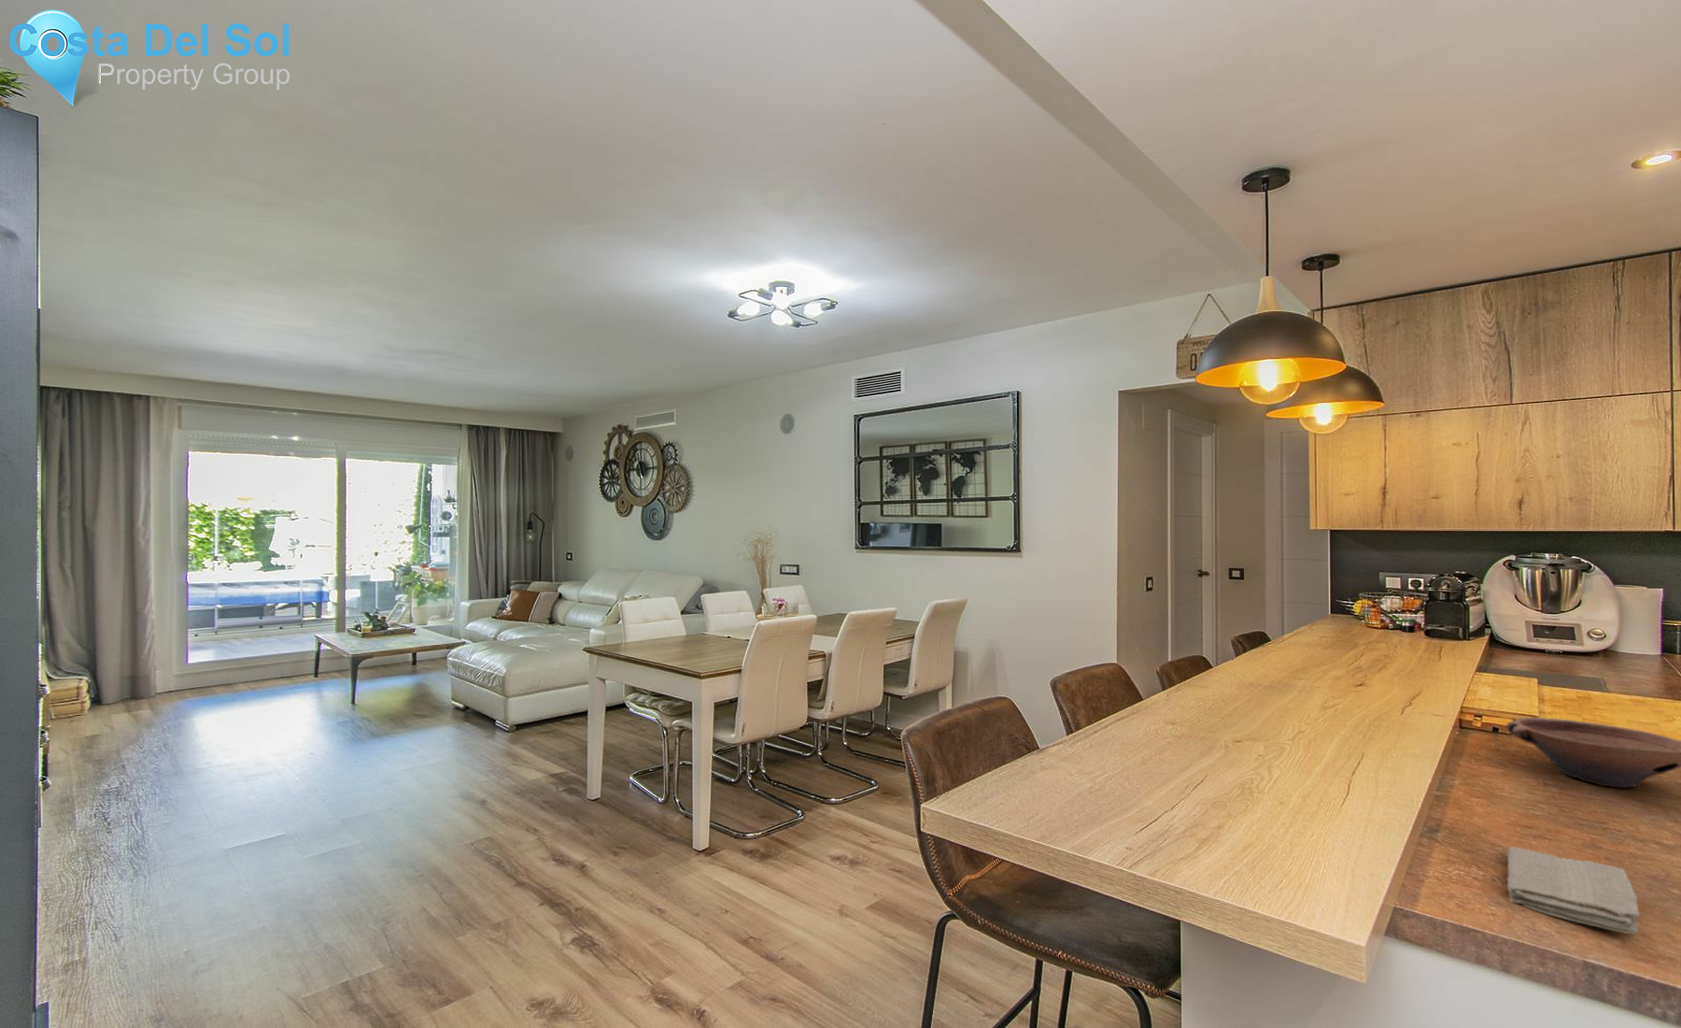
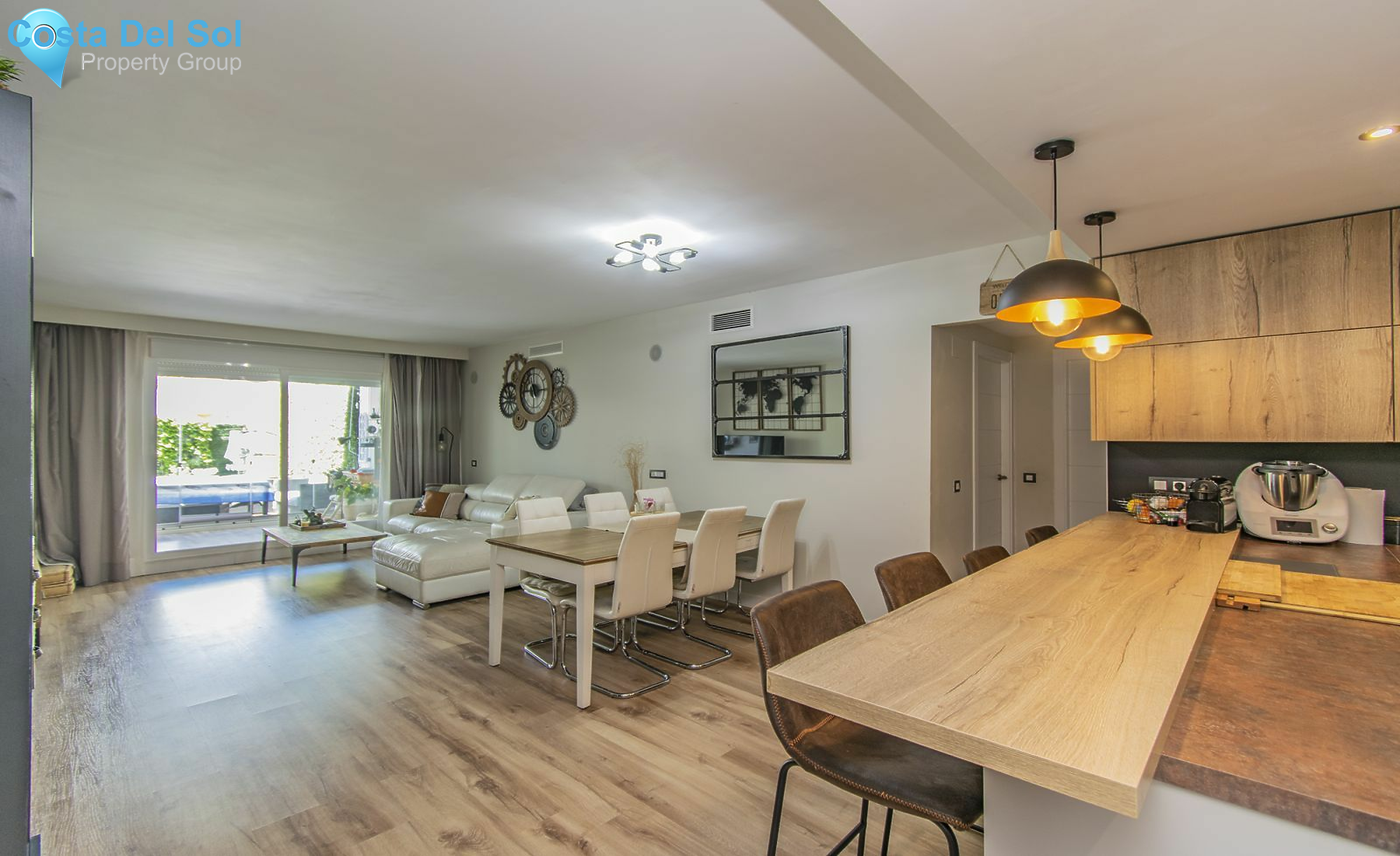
- bowl [1506,717,1681,789]
- washcloth [1506,845,1641,934]
